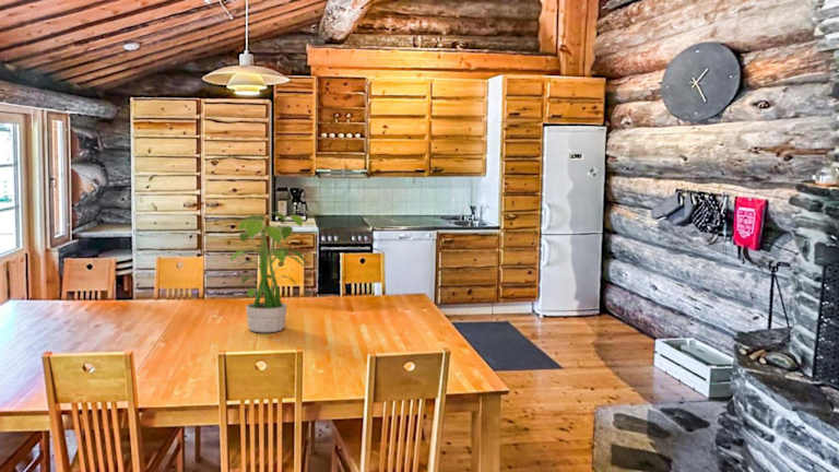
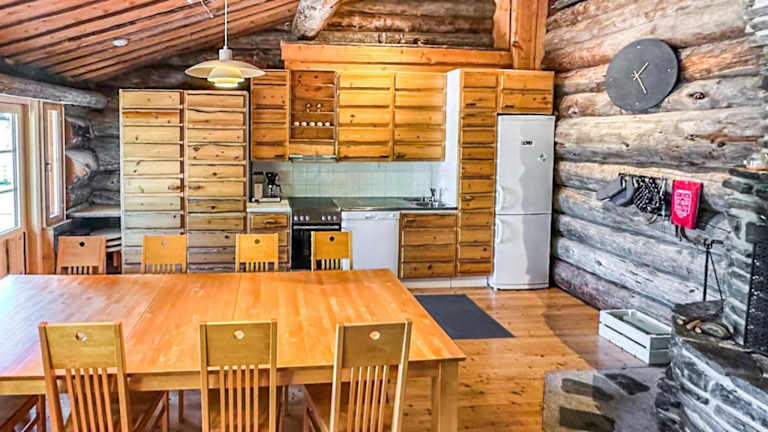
- potted plant [226,210,307,333]
